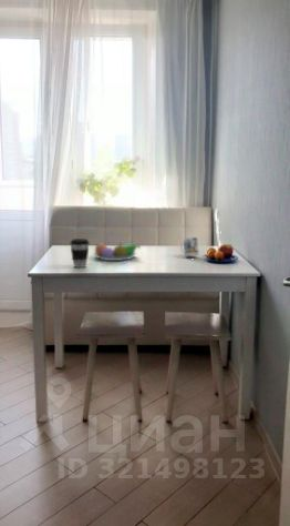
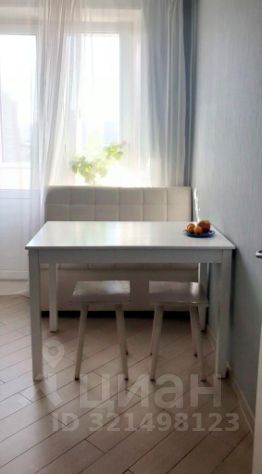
- fruit bowl [93,242,142,262]
- mug [179,236,200,257]
- coffee cup [69,237,91,269]
